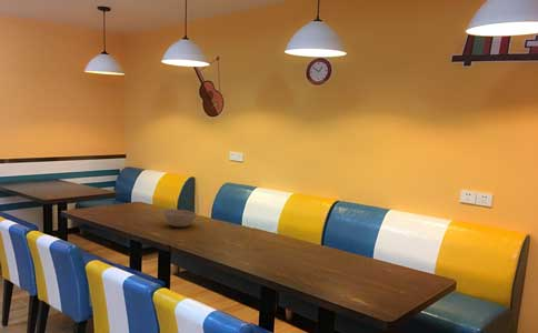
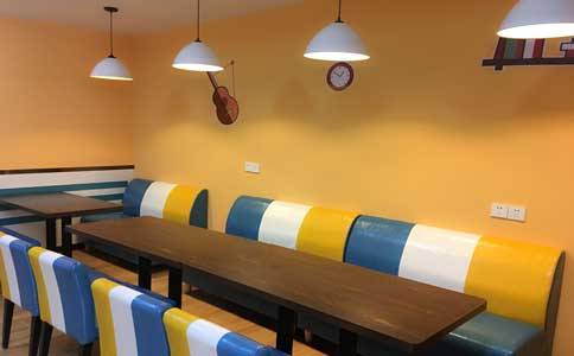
- bowl [161,209,198,229]
